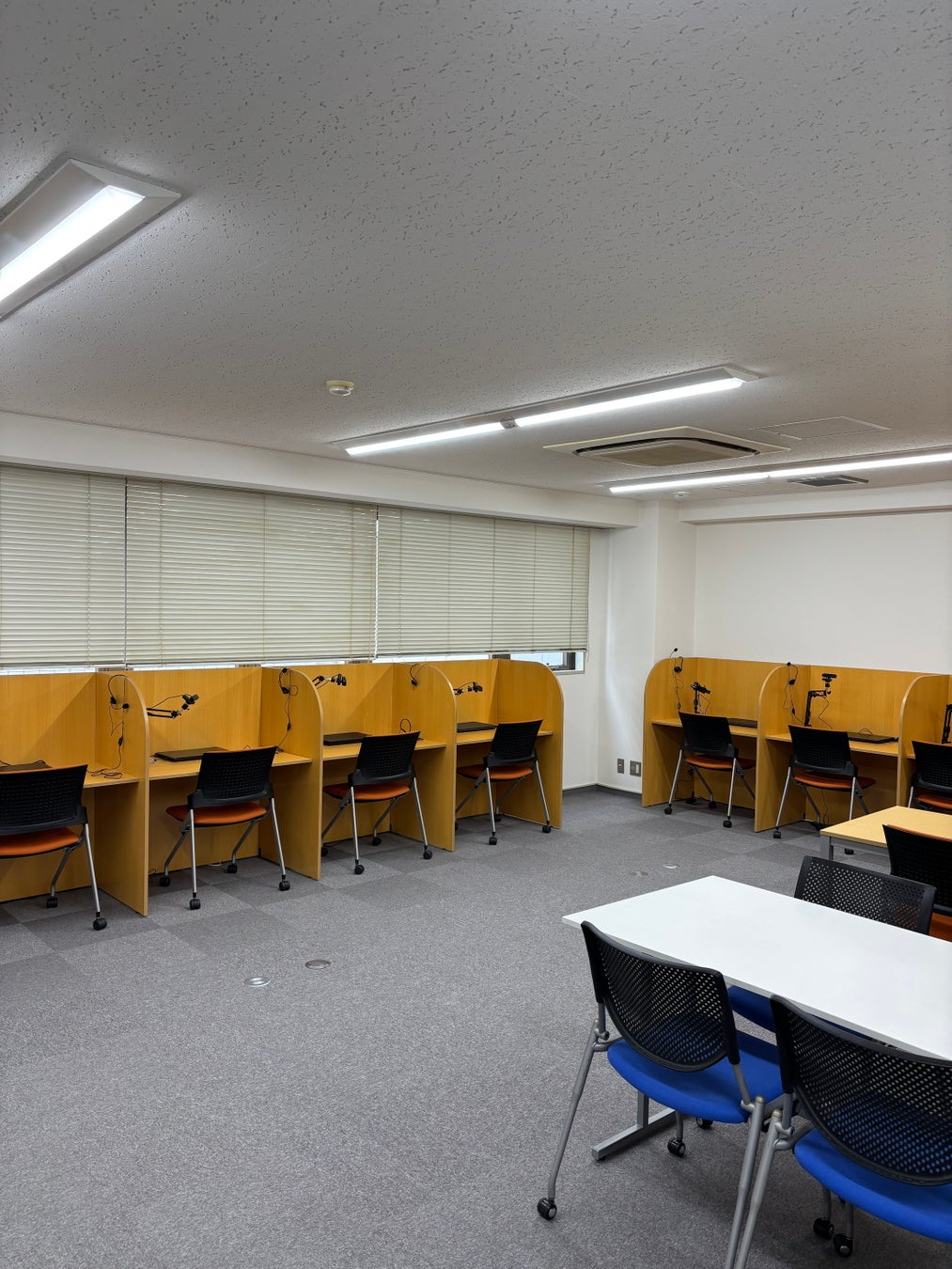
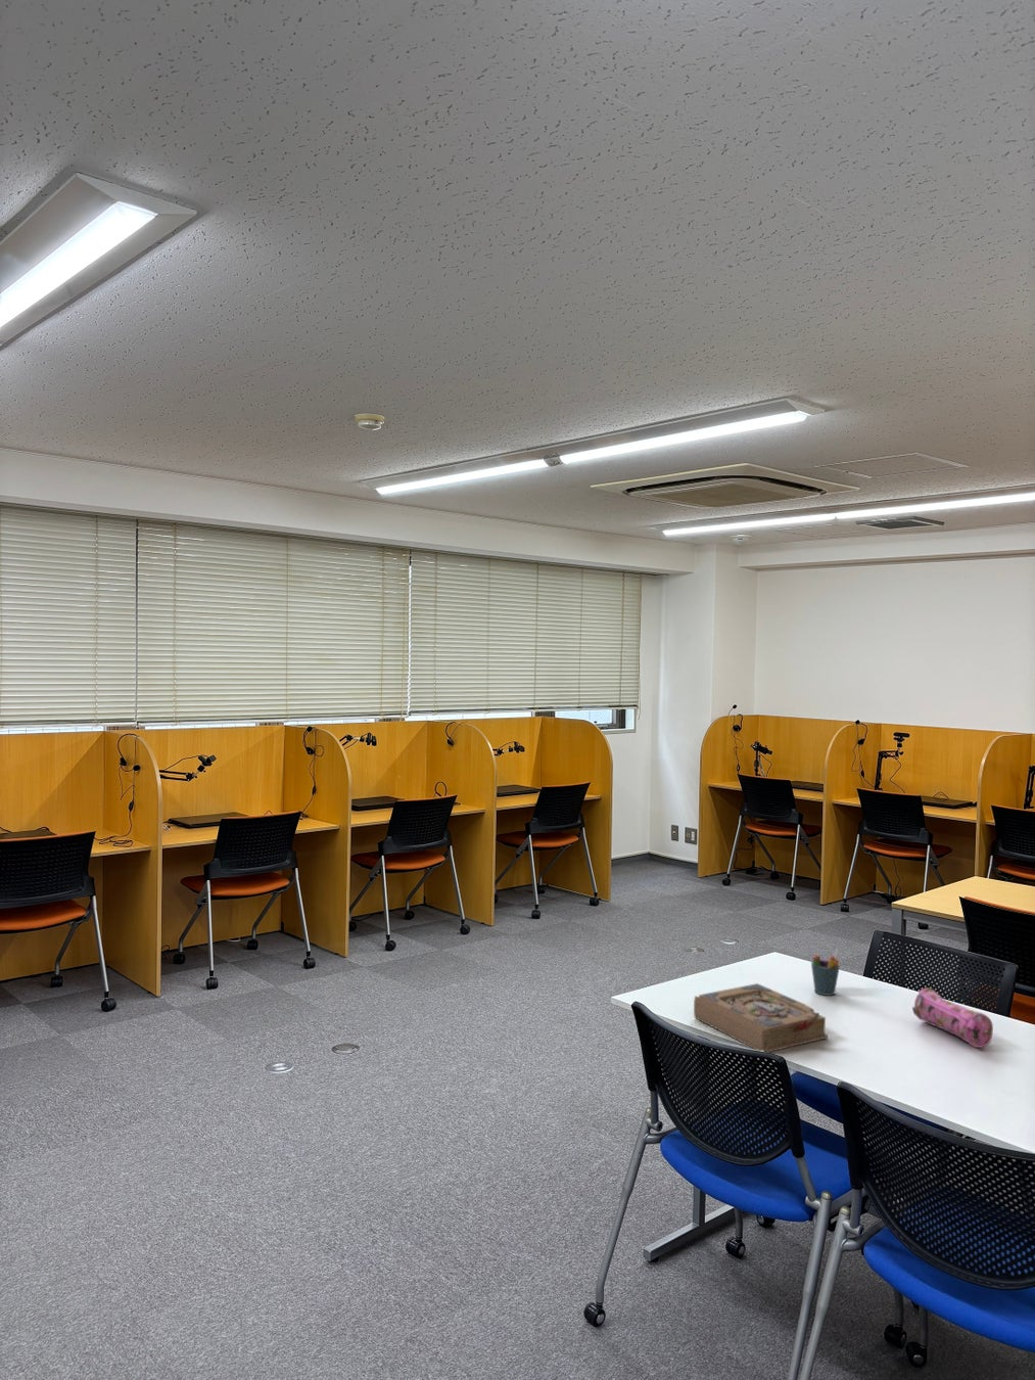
+ pen holder [810,946,840,997]
+ pencil case [911,987,994,1048]
+ book [693,982,828,1053]
